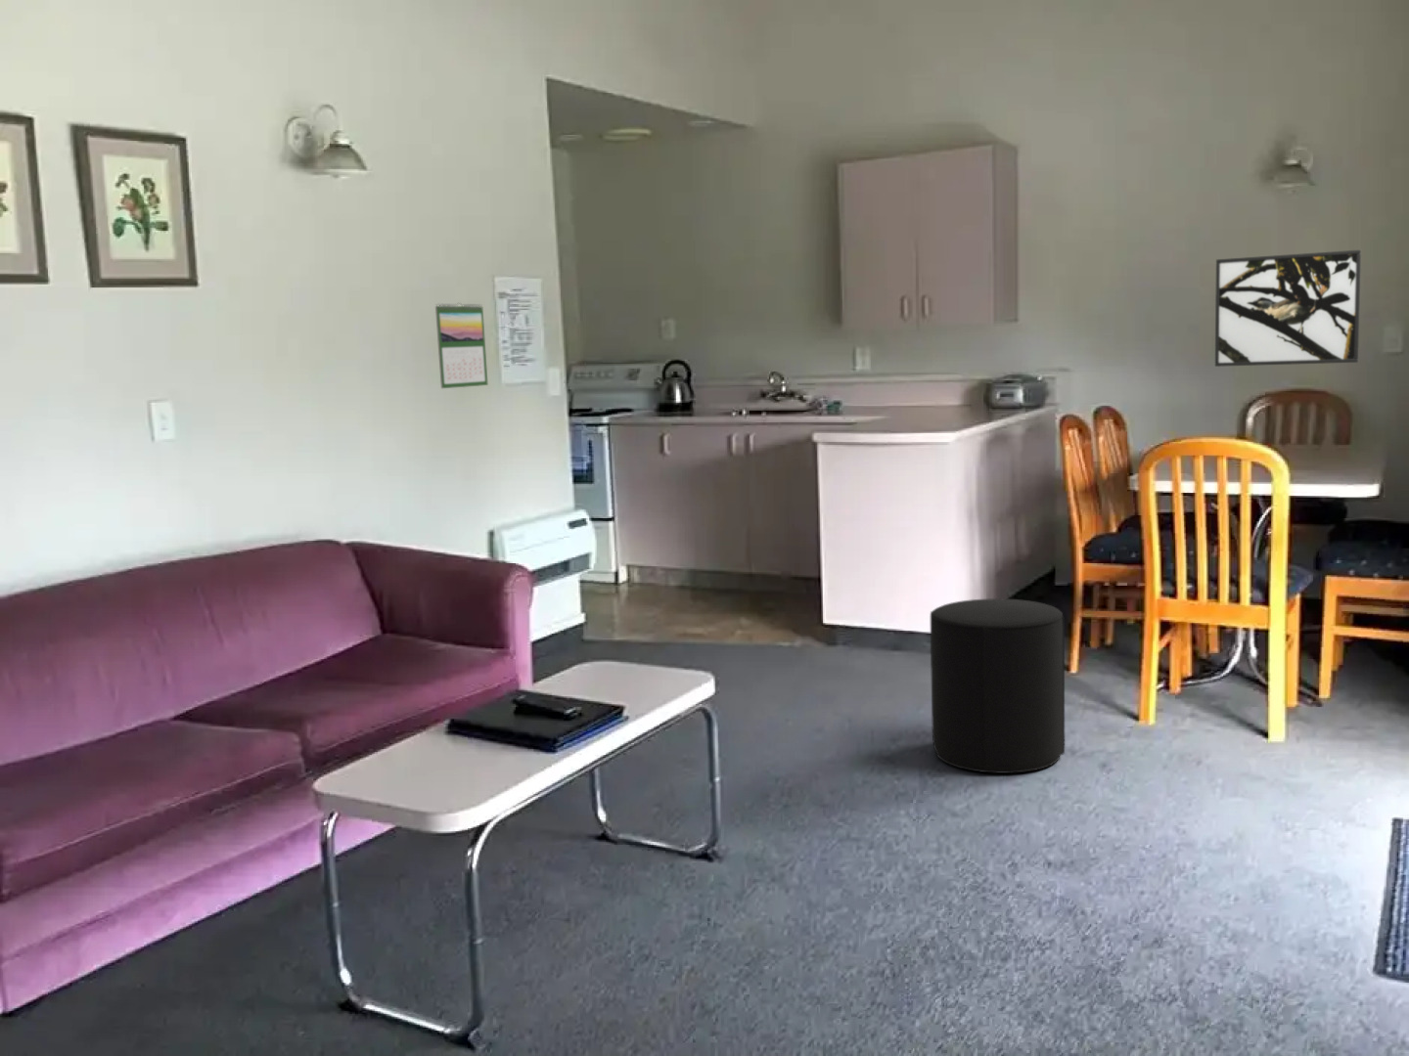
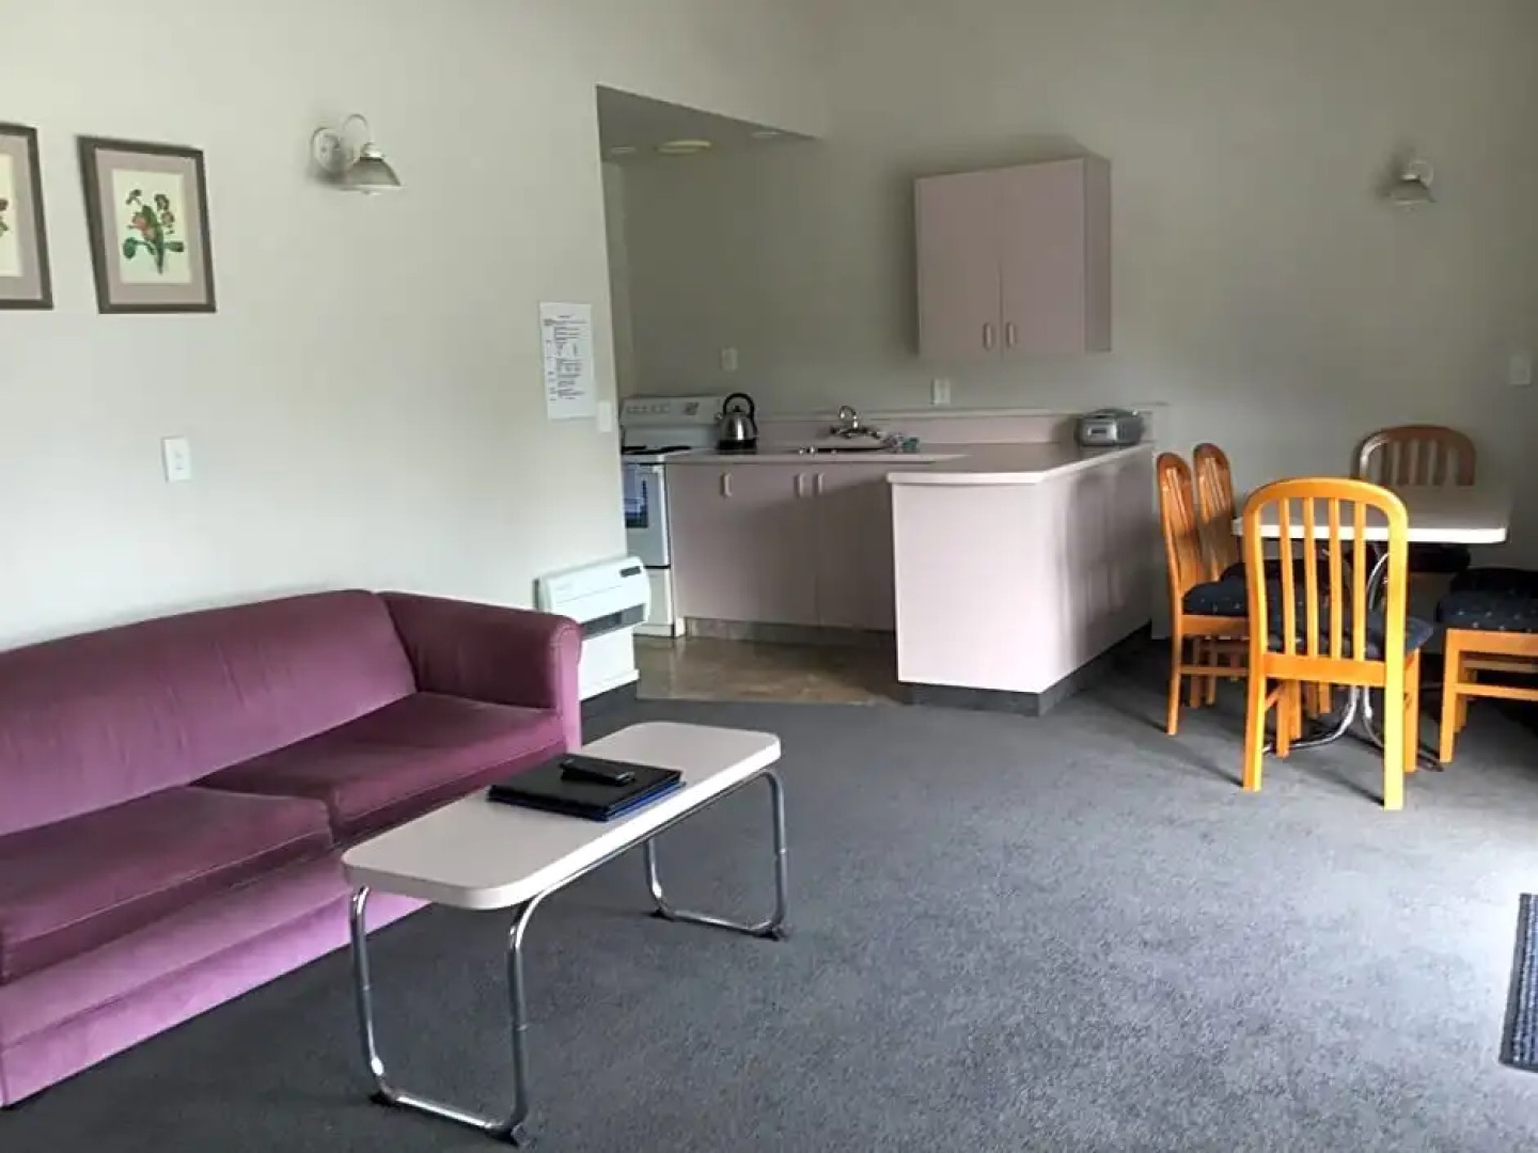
- stool [930,598,1065,774]
- calendar [435,301,489,389]
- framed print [1214,250,1362,367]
